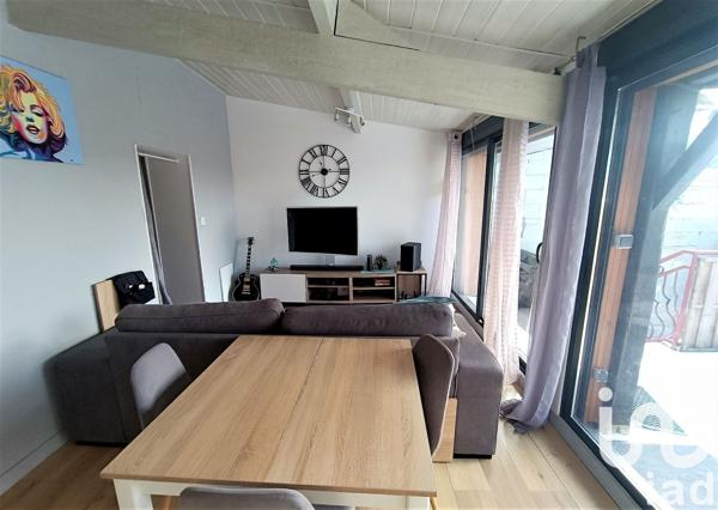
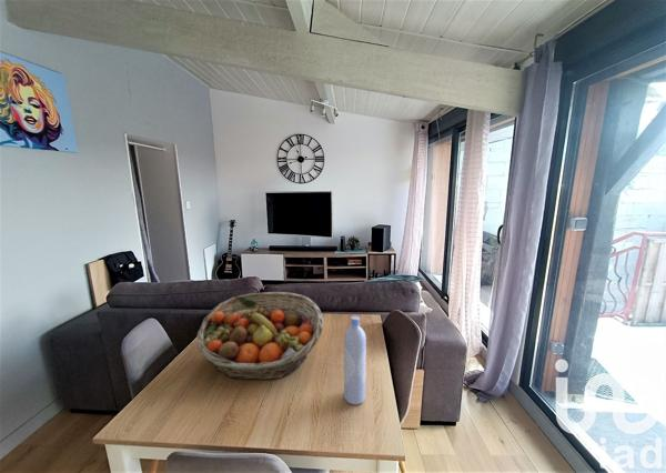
+ bottle [343,315,367,405]
+ fruit basket [195,291,324,381]
